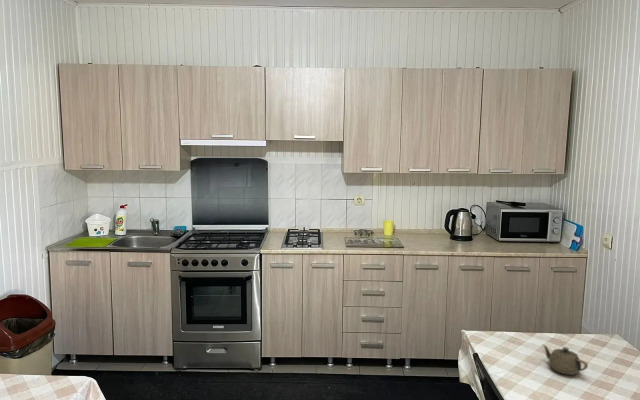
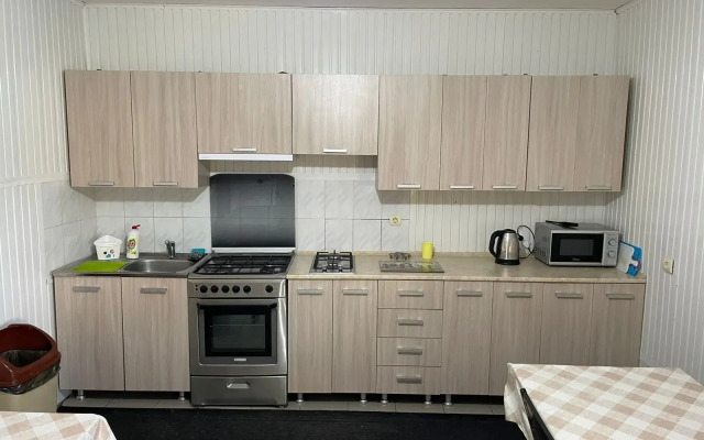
- teapot [542,344,589,376]
